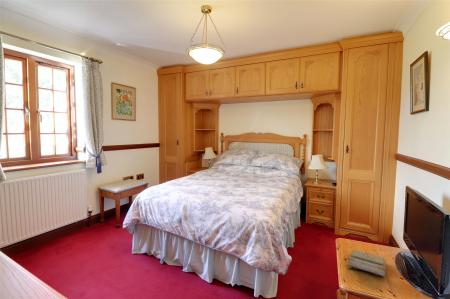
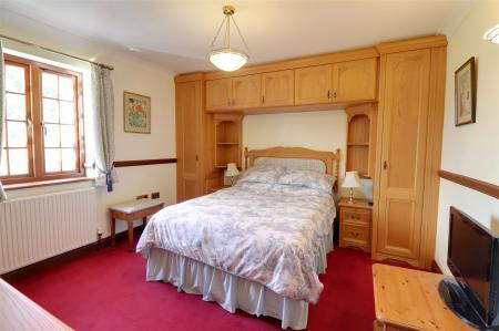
- book [346,249,387,277]
